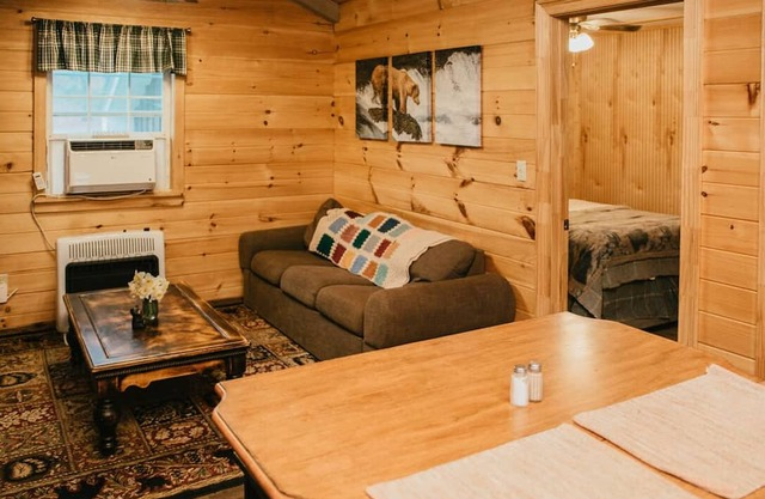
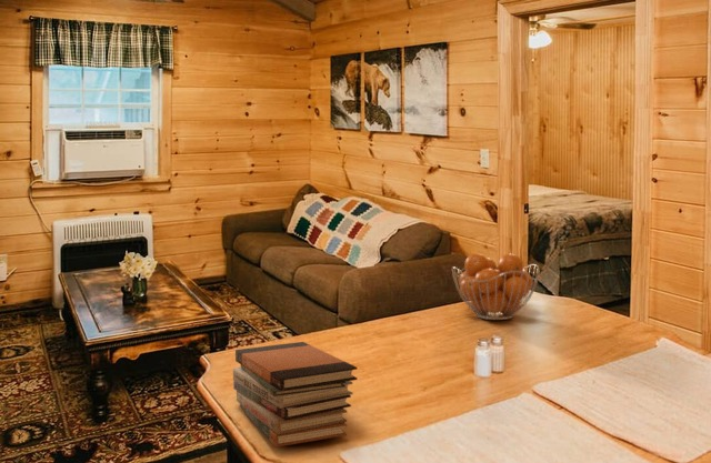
+ book stack [232,341,359,449]
+ fruit basket [451,252,541,321]
